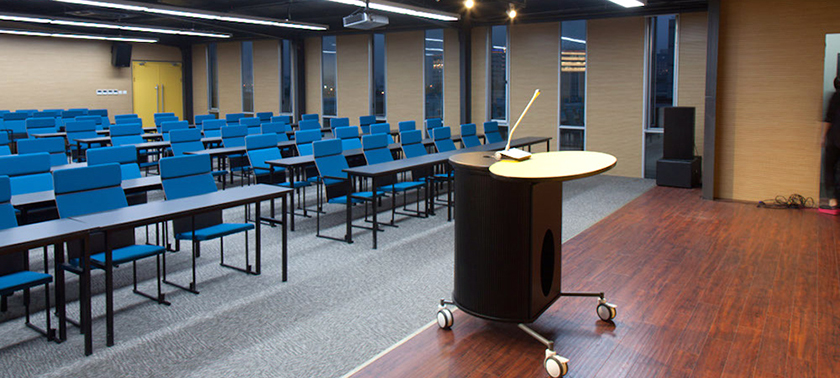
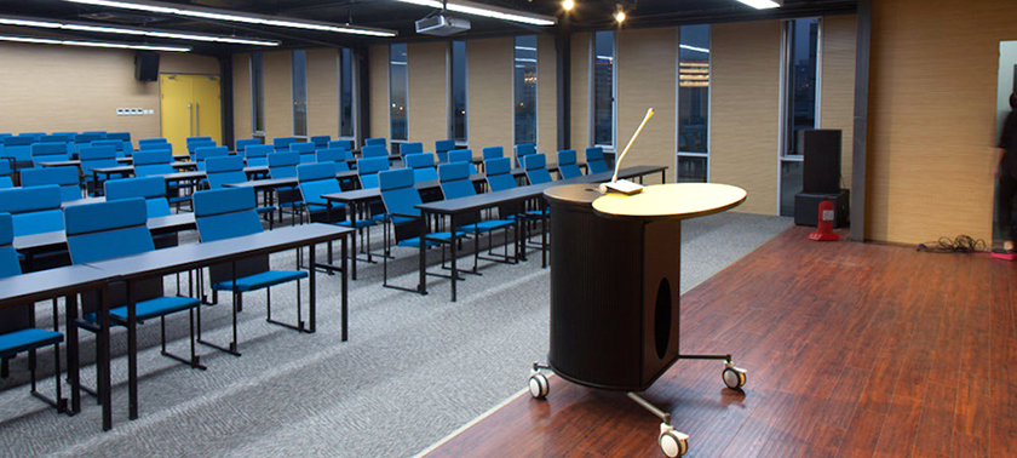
+ fire extinguisher [806,194,840,242]
